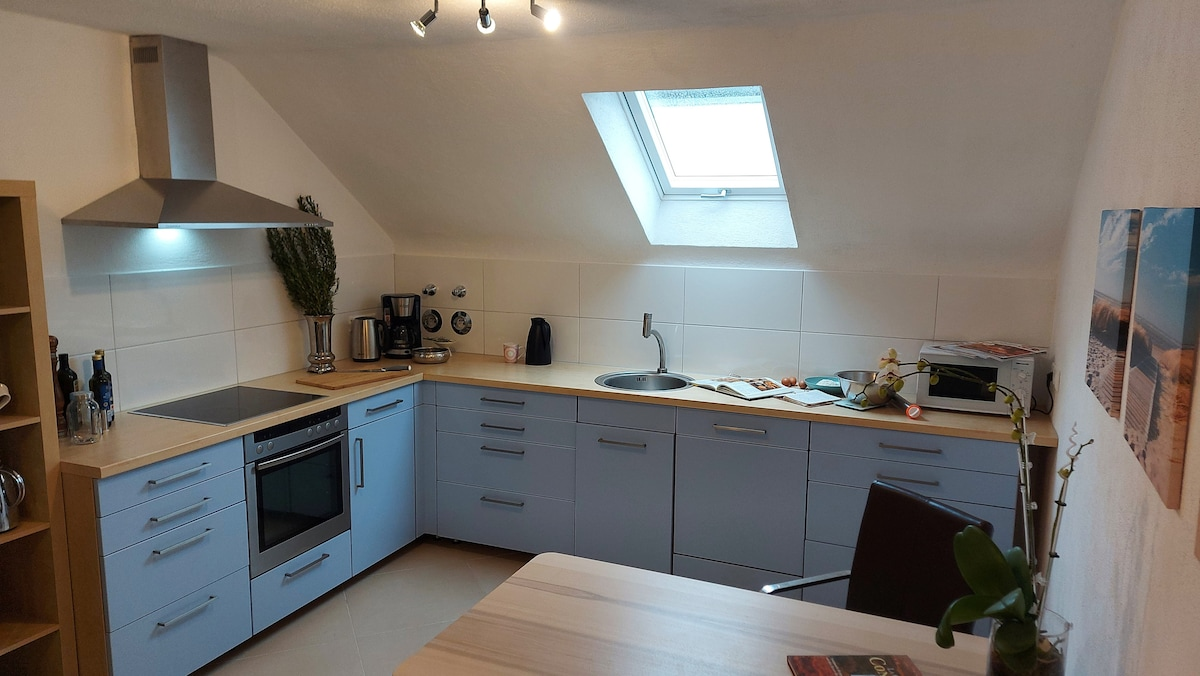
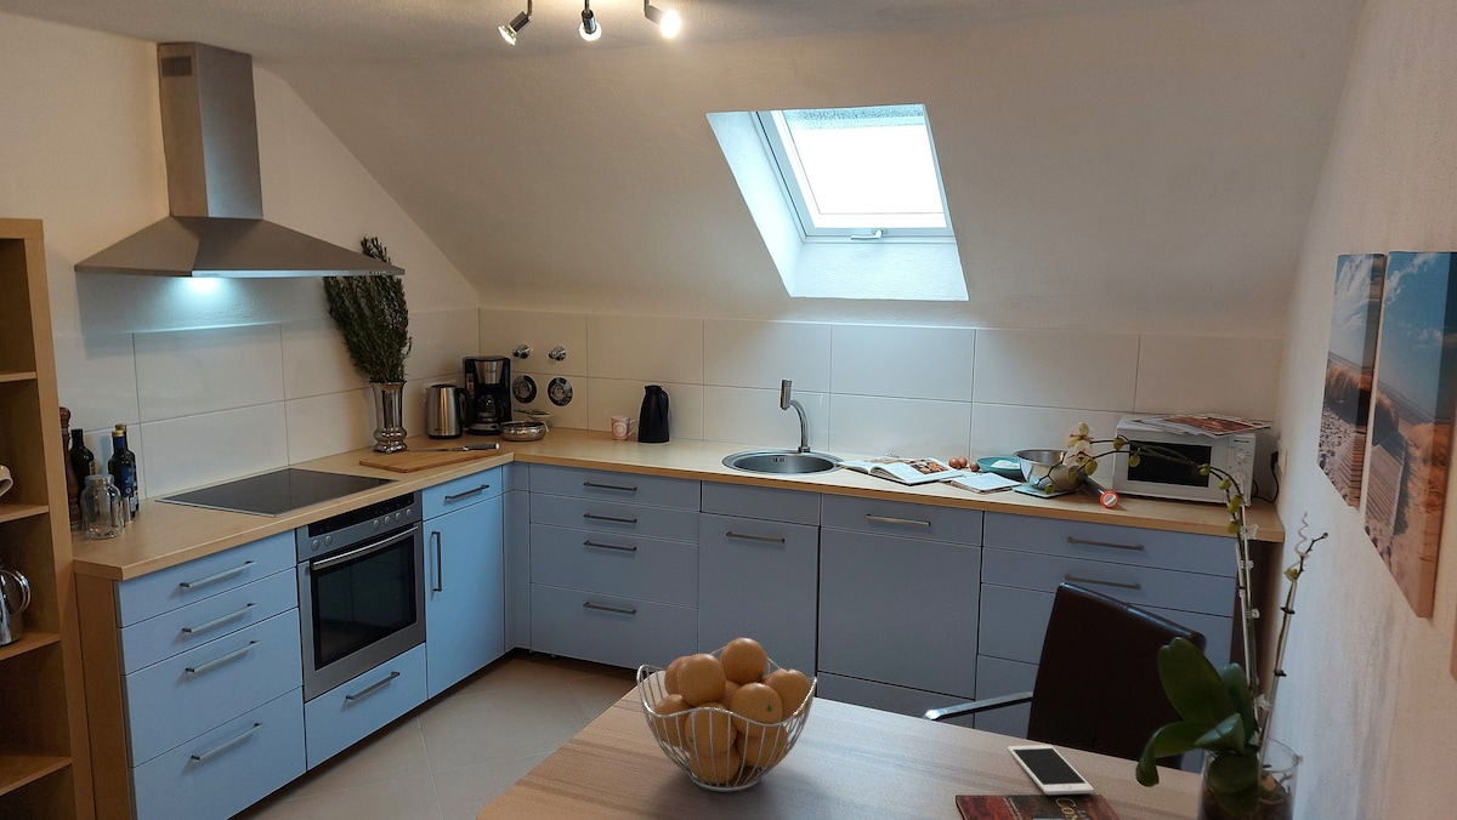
+ fruit basket [636,637,818,793]
+ cell phone [1007,744,1095,796]
